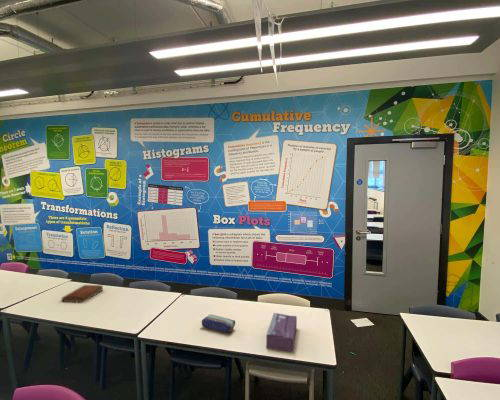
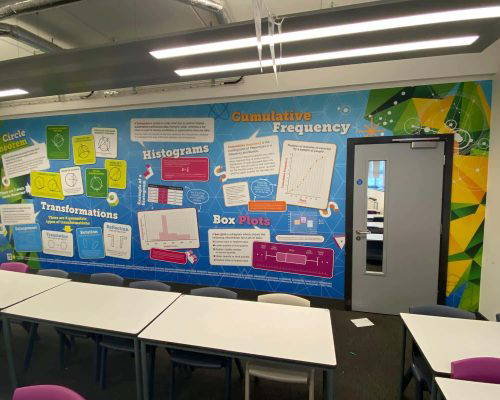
- bible [61,284,104,304]
- tissue box [265,312,298,353]
- pencil case [201,314,236,334]
